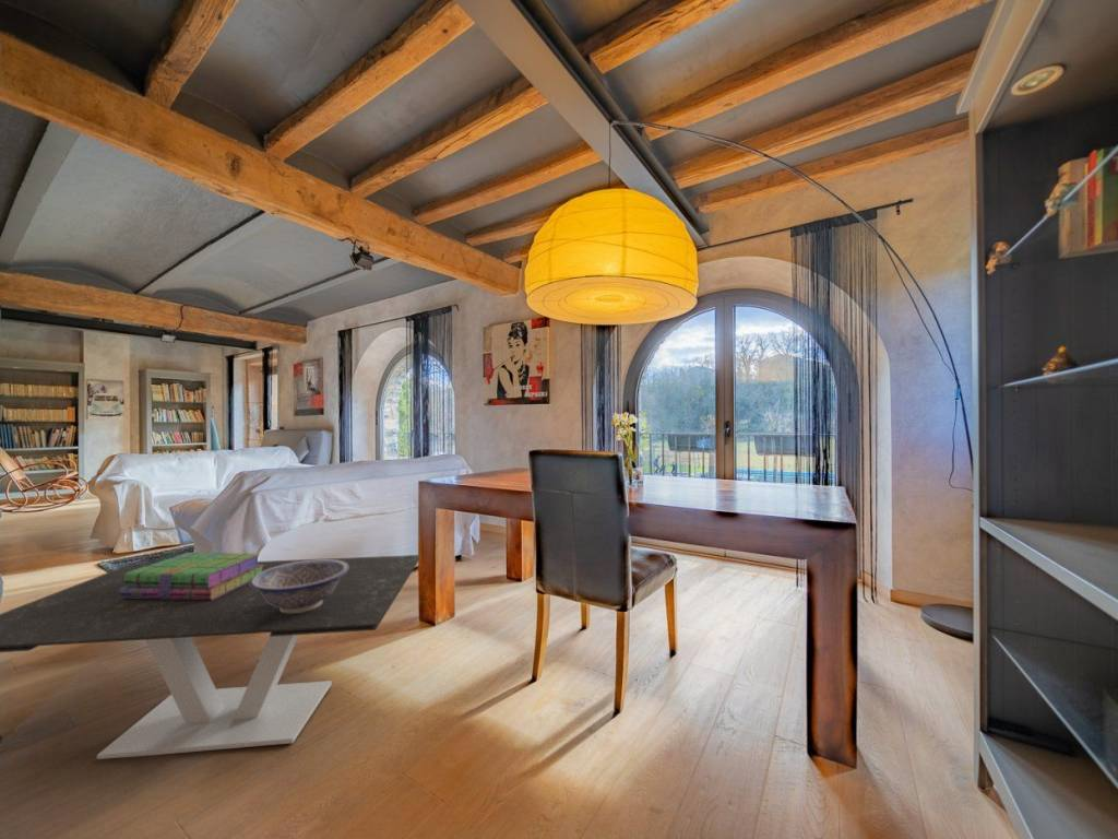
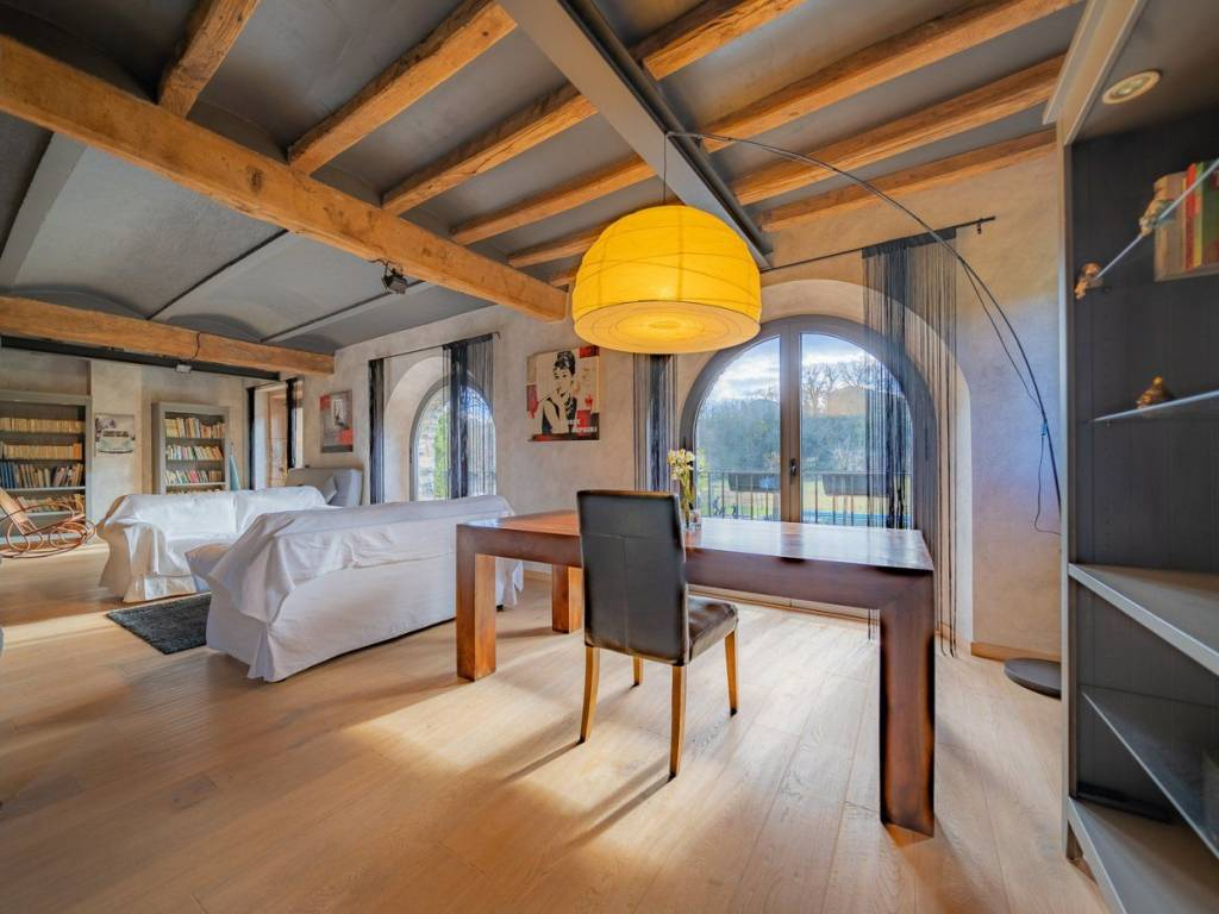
- decorative bowl [249,558,349,613]
- stack of books [119,552,264,600]
- coffee table [0,554,421,760]
